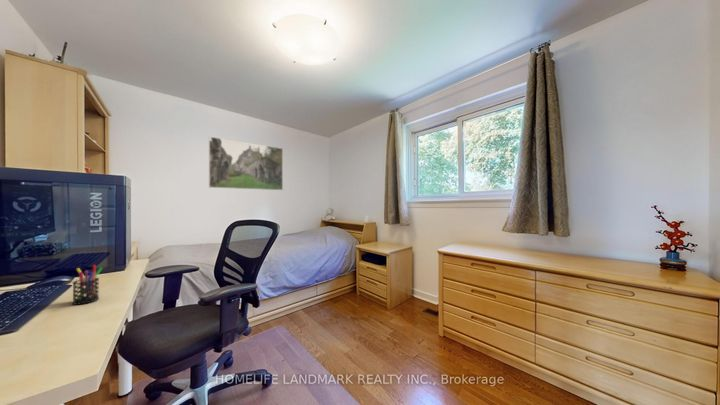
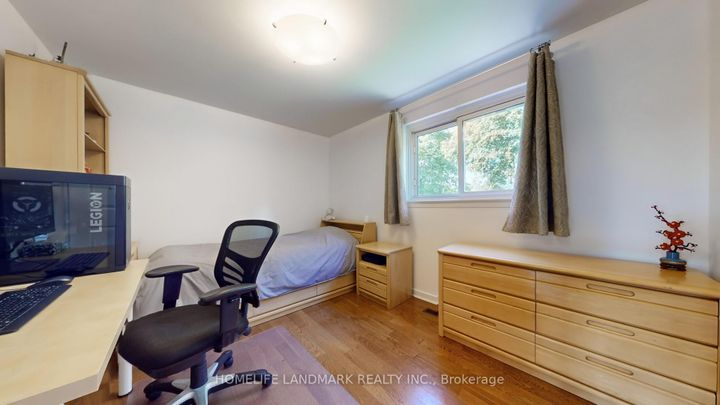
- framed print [208,136,284,191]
- pen holder [71,264,104,306]
